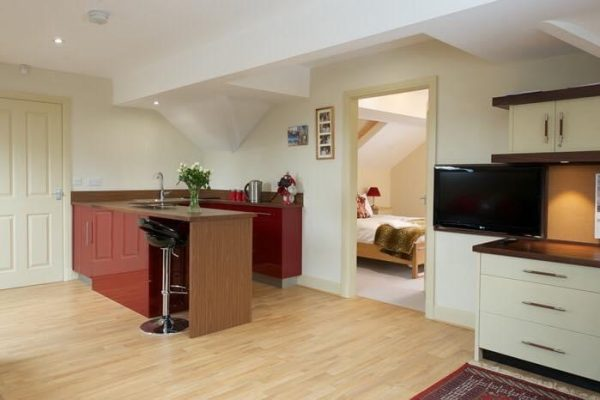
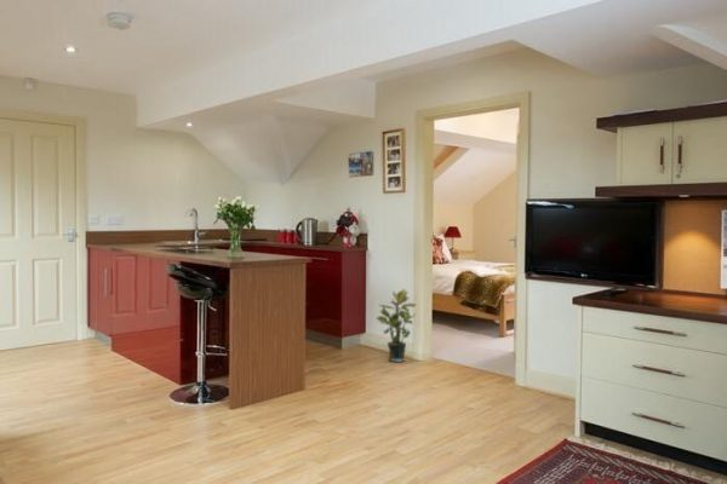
+ potted plant [376,288,418,363]
